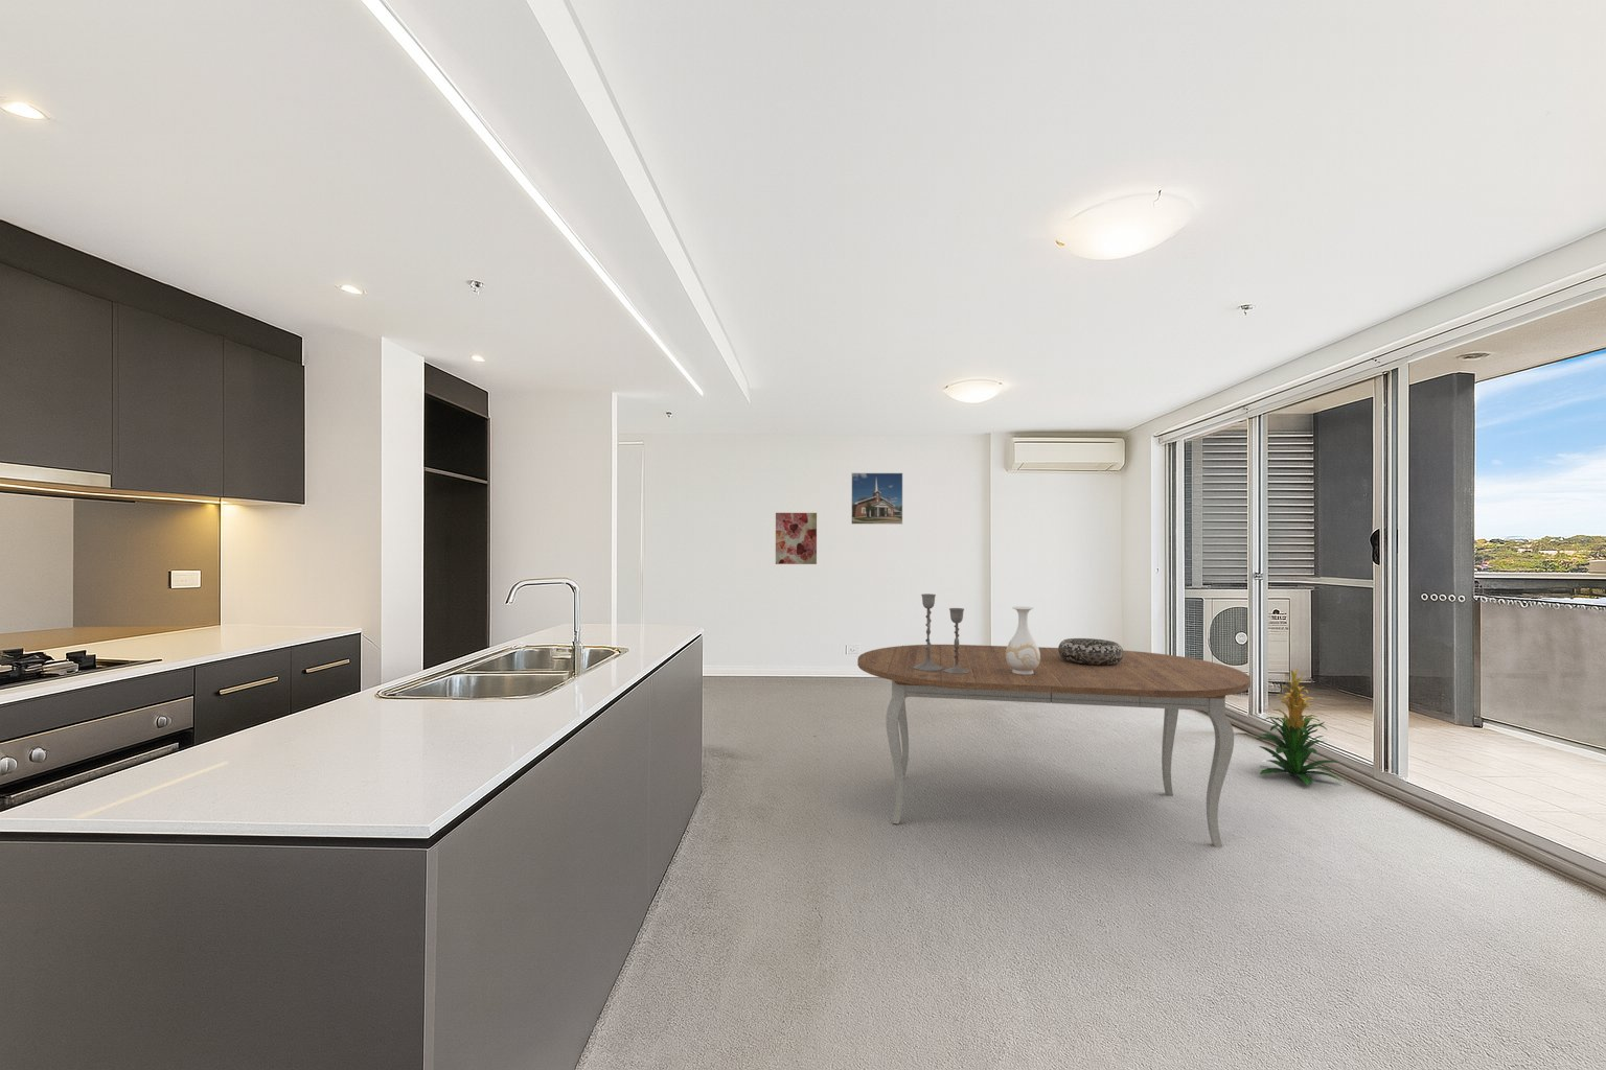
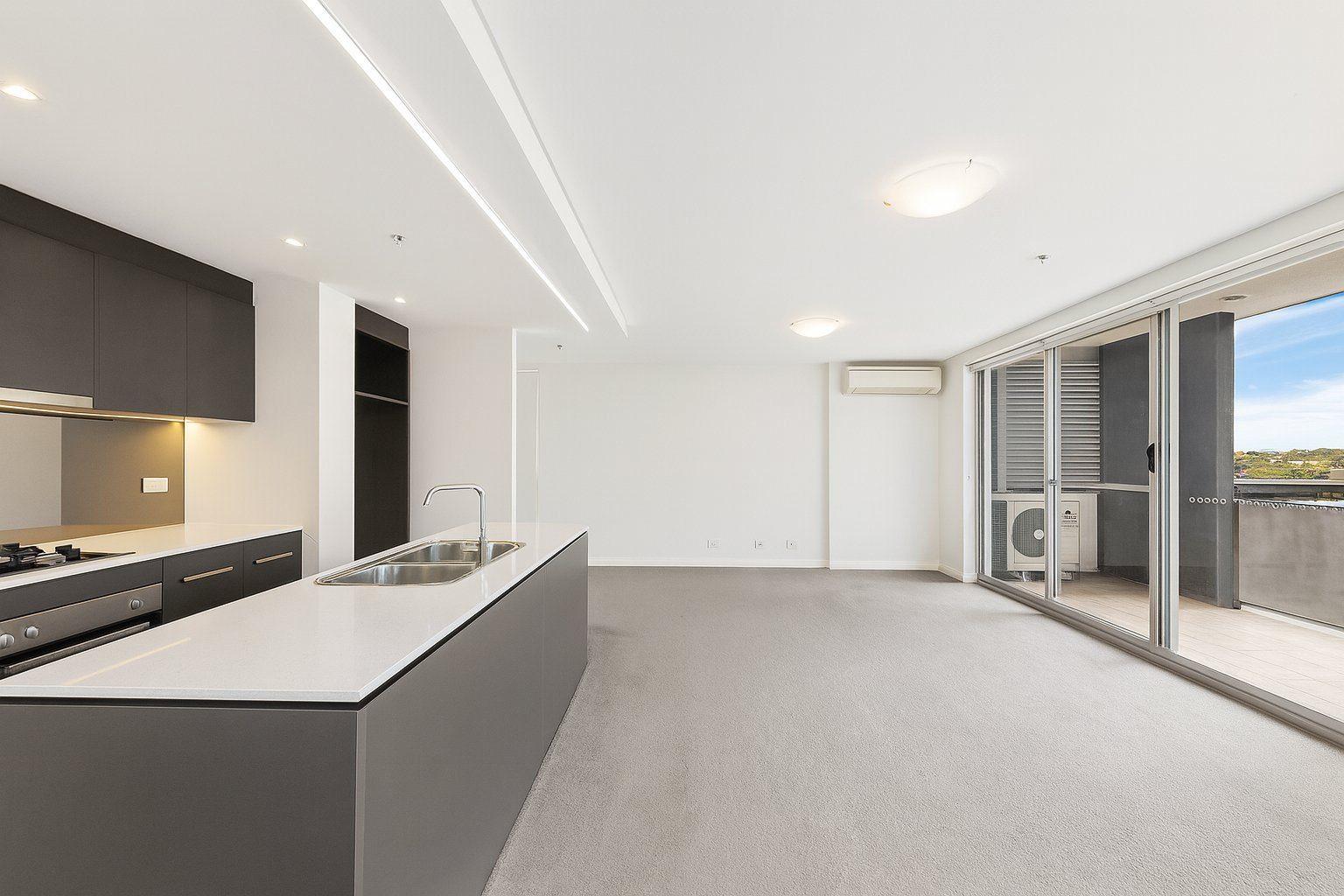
- decorative bowl [1059,638,1124,664]
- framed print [850,472,903,525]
- dining table [857,644,1251,849]
- wall art [774,512,817,565]
- indoor plant [1256,668,1343,786]
- vase [1006,605,1041,675]
- candlestick [913,592,969,674]
